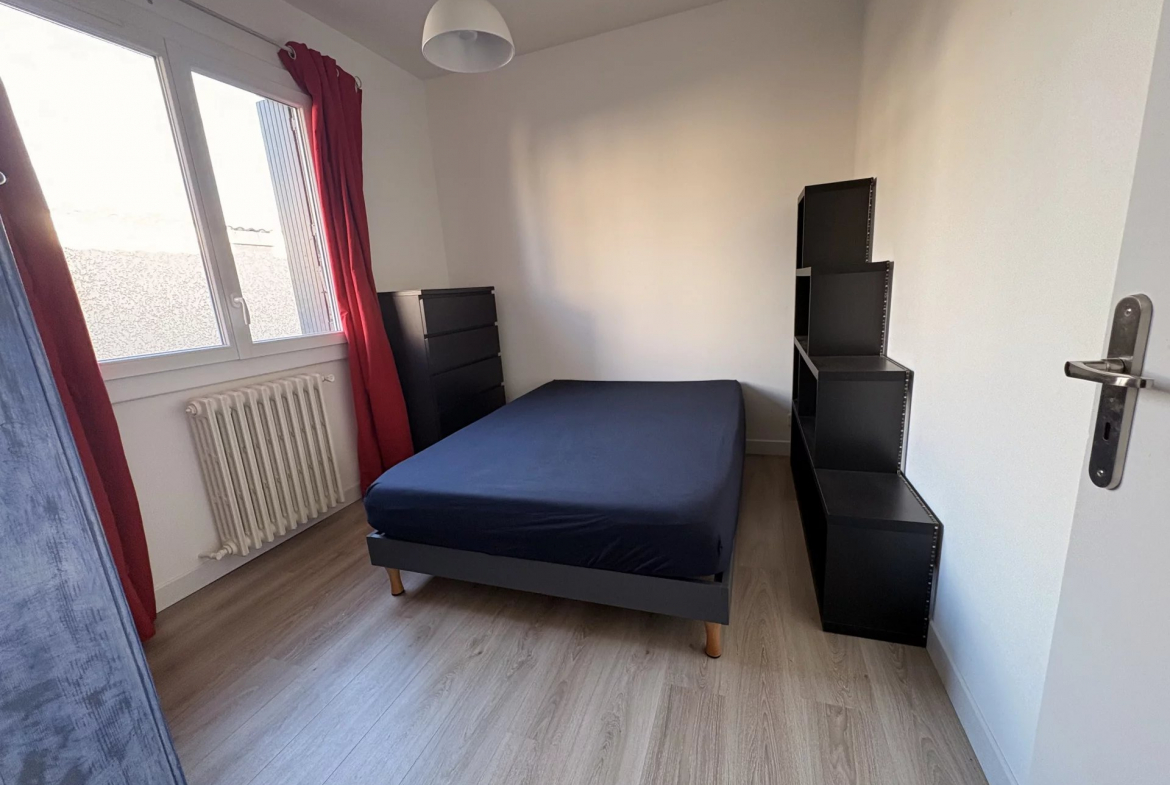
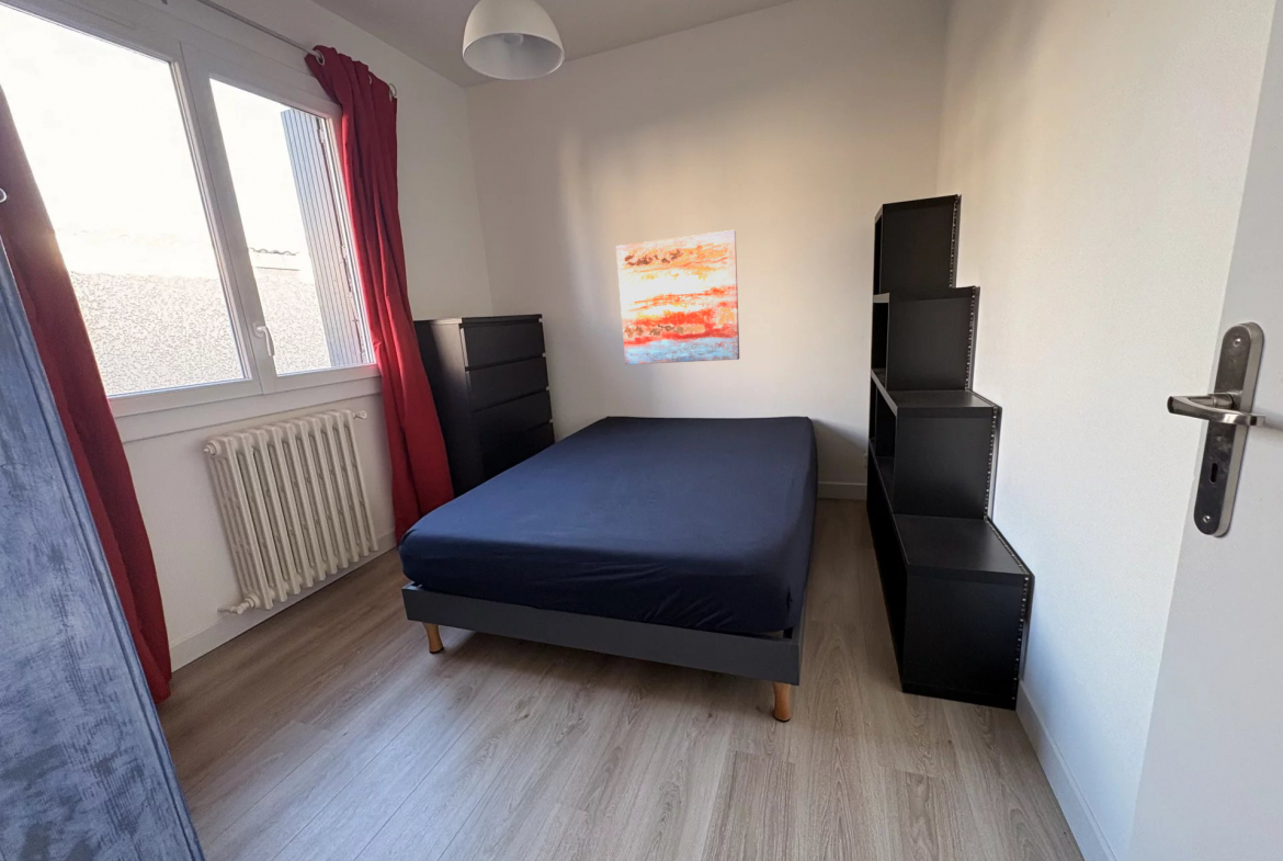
+ wall art [615,229,740,365]
